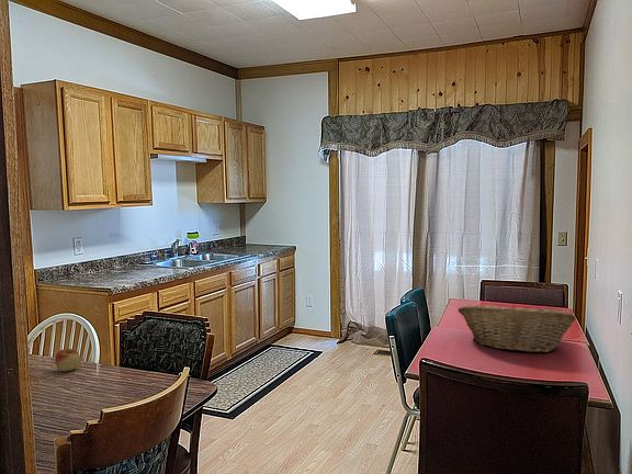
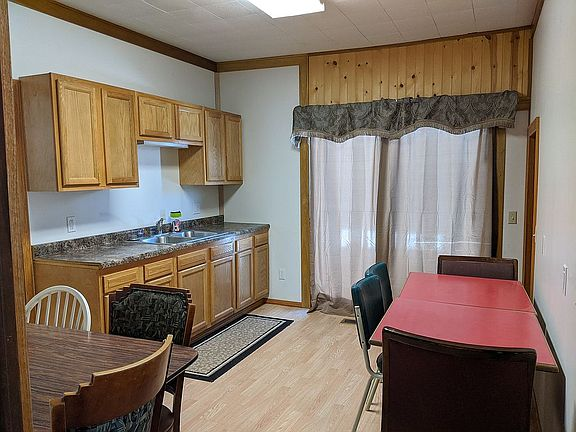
- apple [54,348,81,372]
- fruit basket [456,302,577,353]
